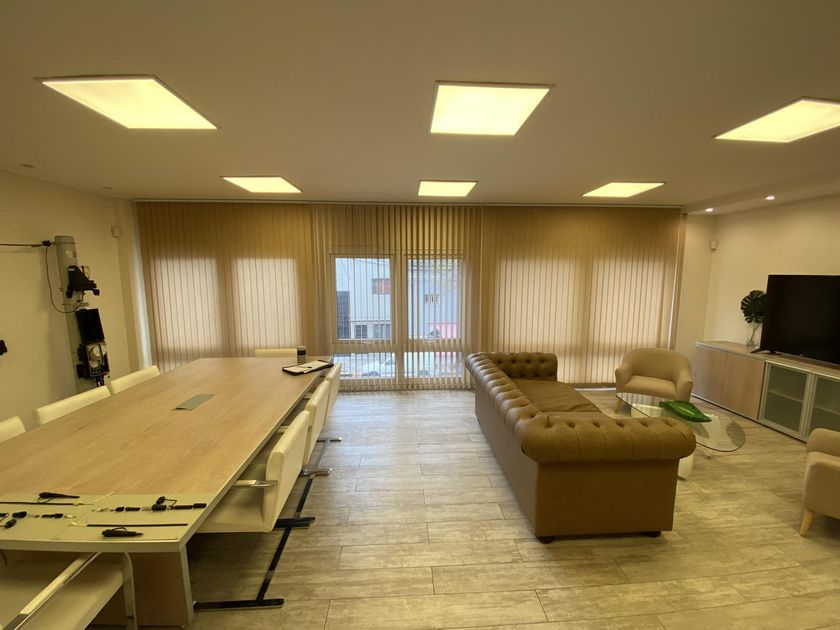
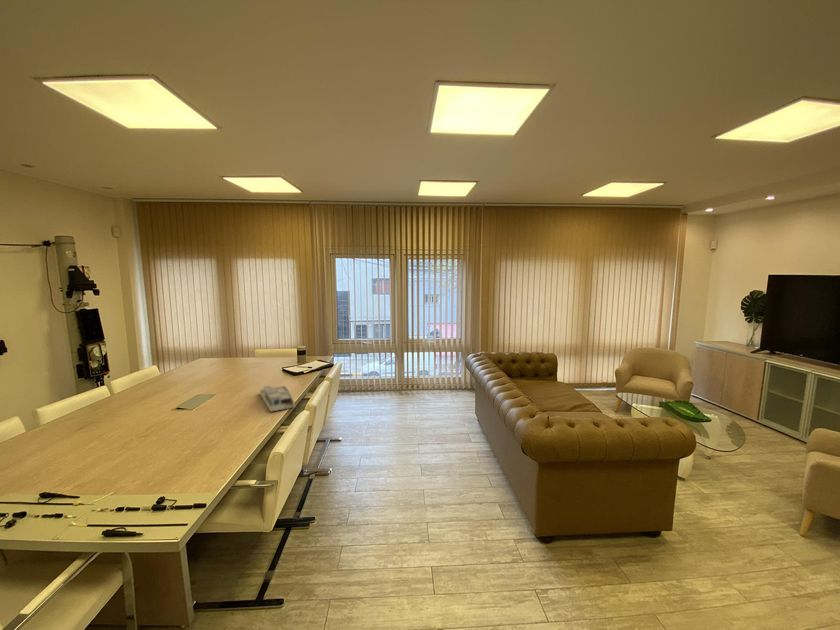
+ desk organizer [259,385,296,413]
